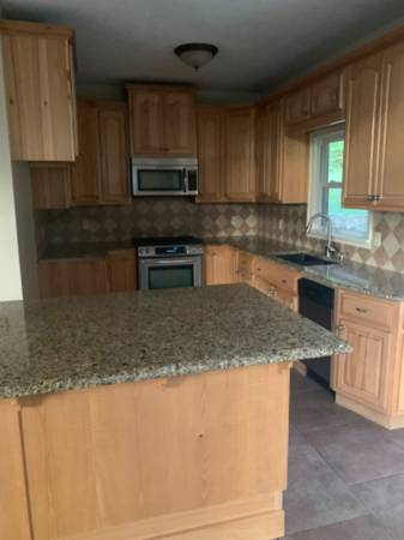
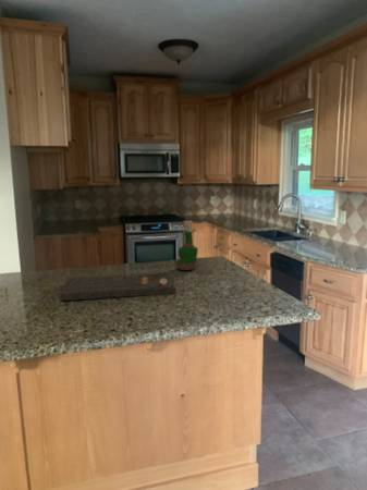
+ cutting board [60,271,176,302]
+ grog bottle [175,219,199,271]
